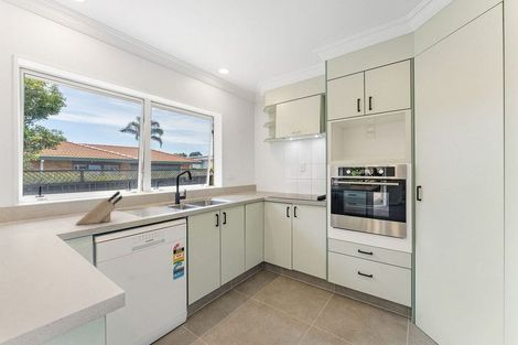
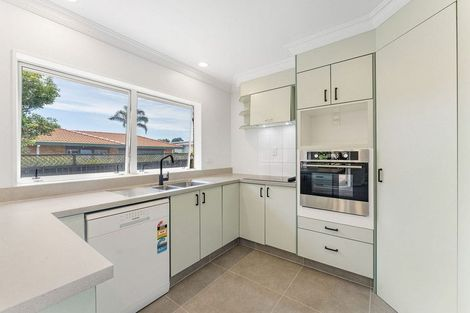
- knife block [75,191,123,226]
